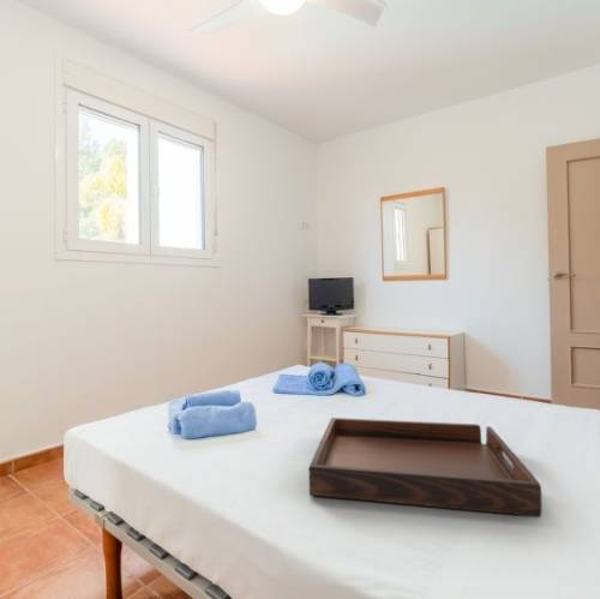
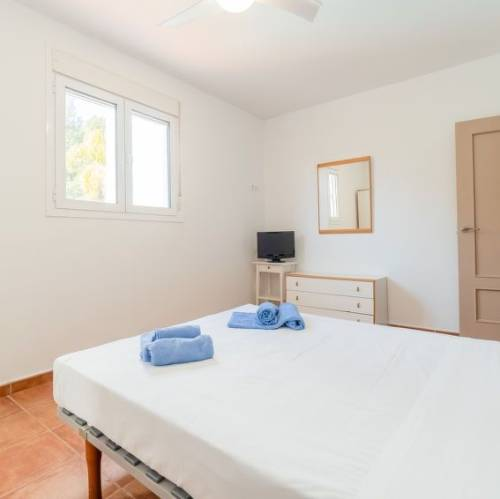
- serving tray [308,417,542,517]
